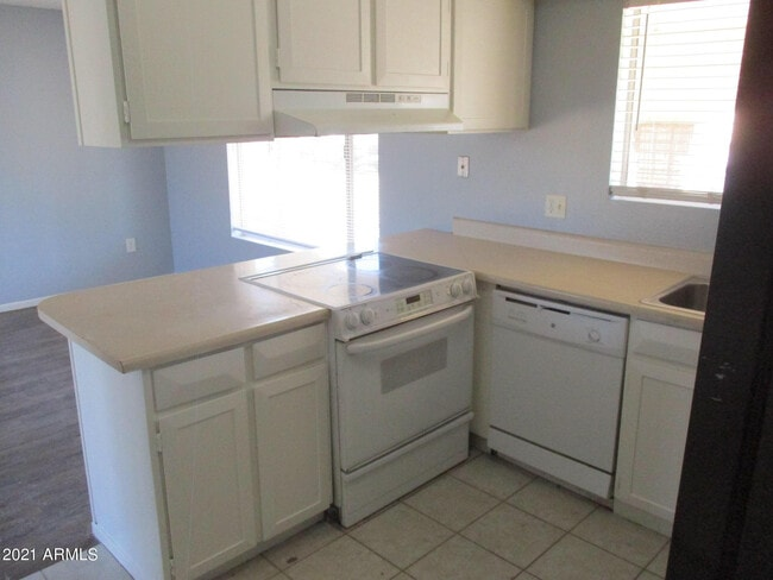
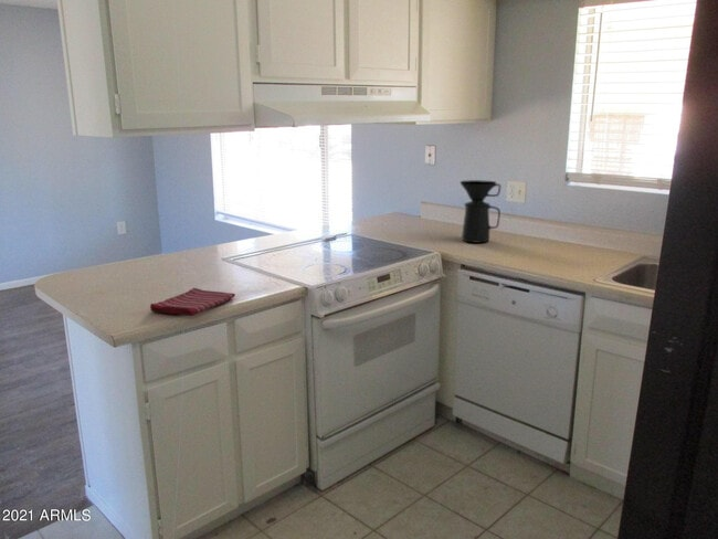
+ dish towel [149,287,236,317]
+ coffee maker [460,179,501,244]
